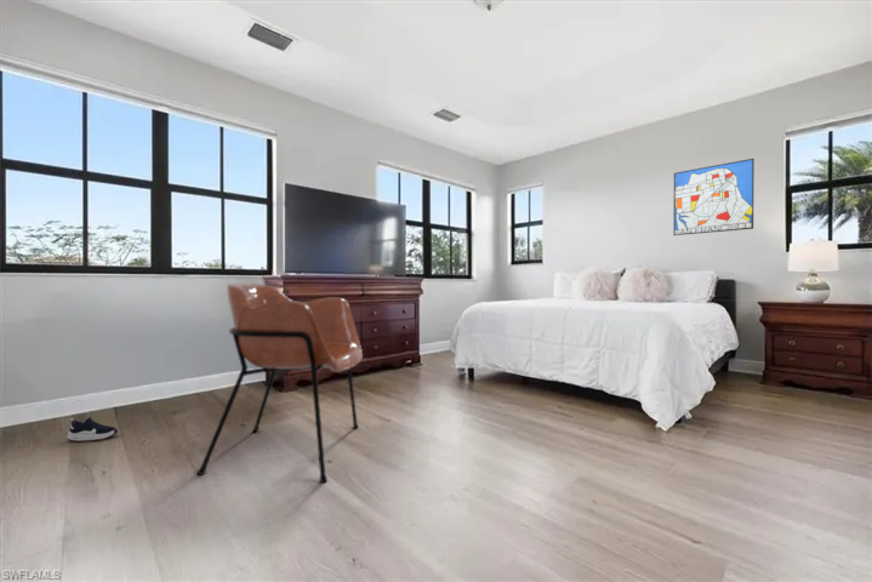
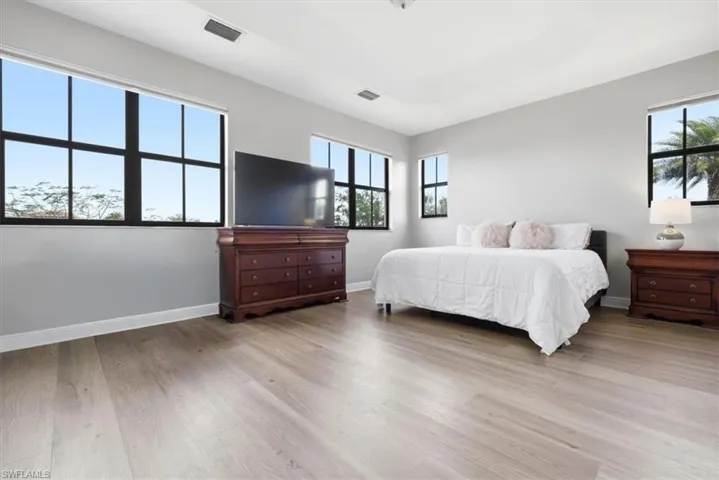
- wall art [672,158,756,236]
- shoe [65,416,119,443]
- armchair [196,283,364,484]
